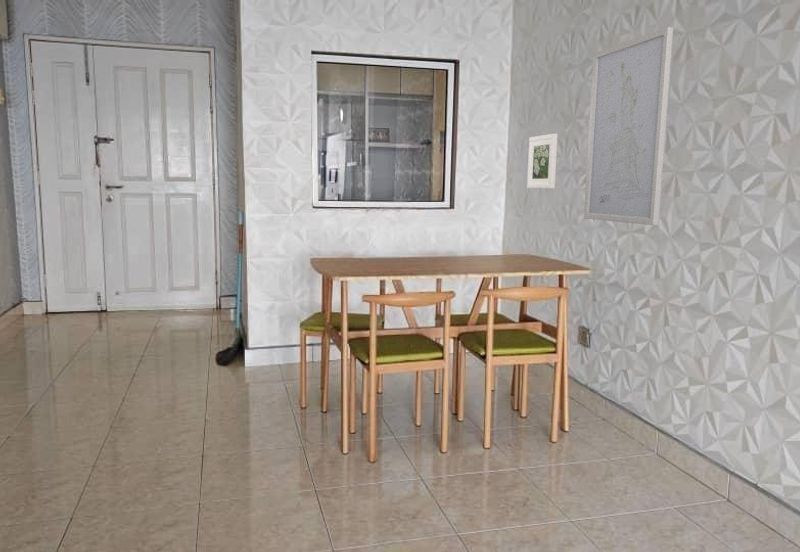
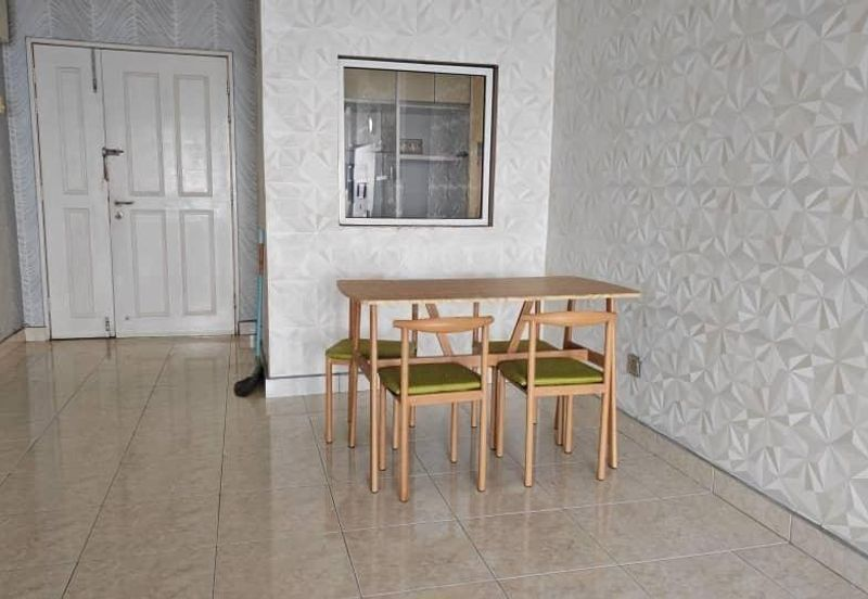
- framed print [526,133,559,189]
- wall art [583,26,674,226]
